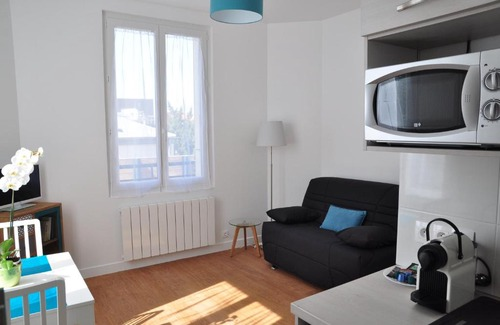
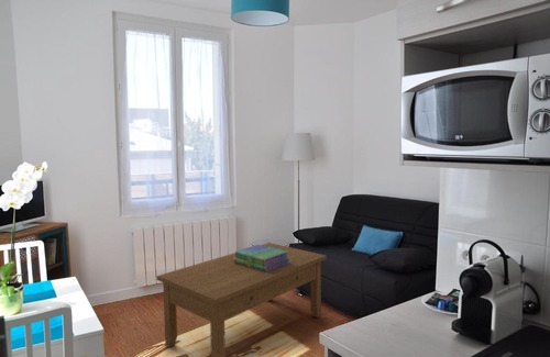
+ coffee table [155,242,328,357]
+ stack of books [233,244,290,271]
